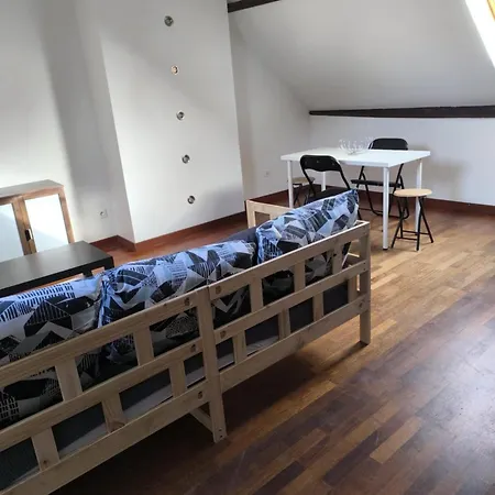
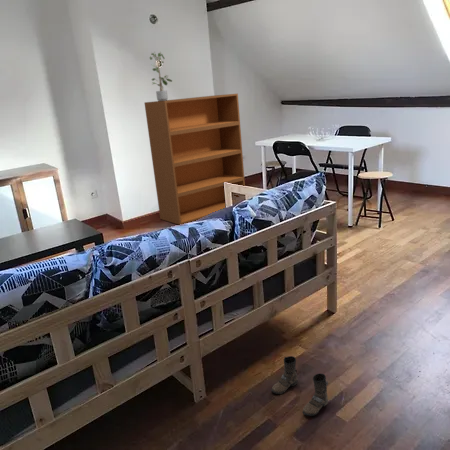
+ bookshelf [143,93,246,226]
+ boots [270,355,329,417]
+ potted plant [149,51,173,101]
